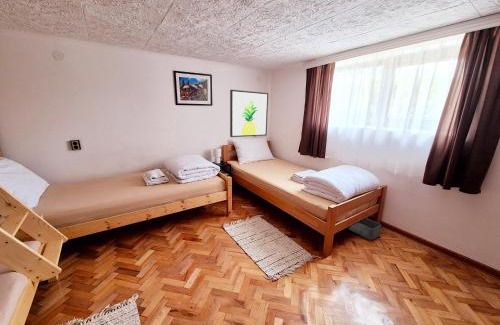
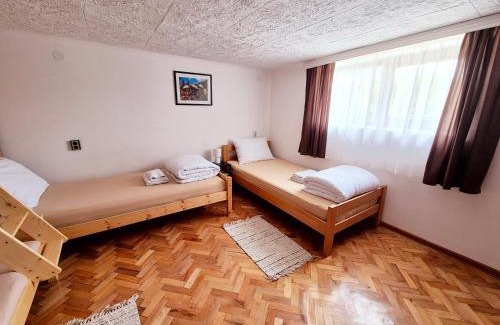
- wall art [229,89,269,138]
- storage bin [347,217,382,241]
